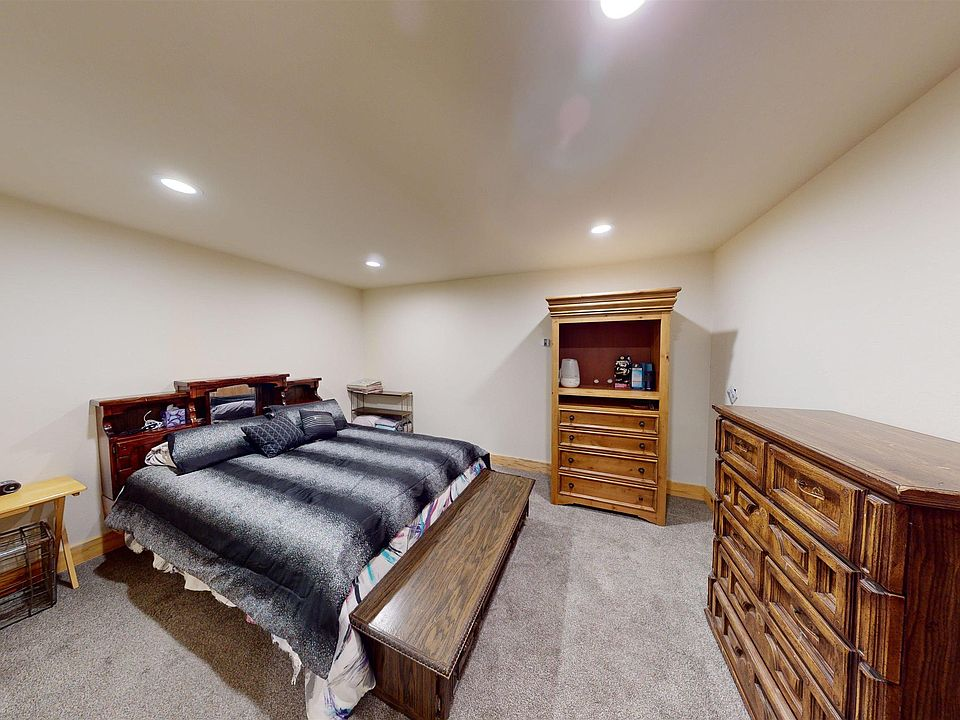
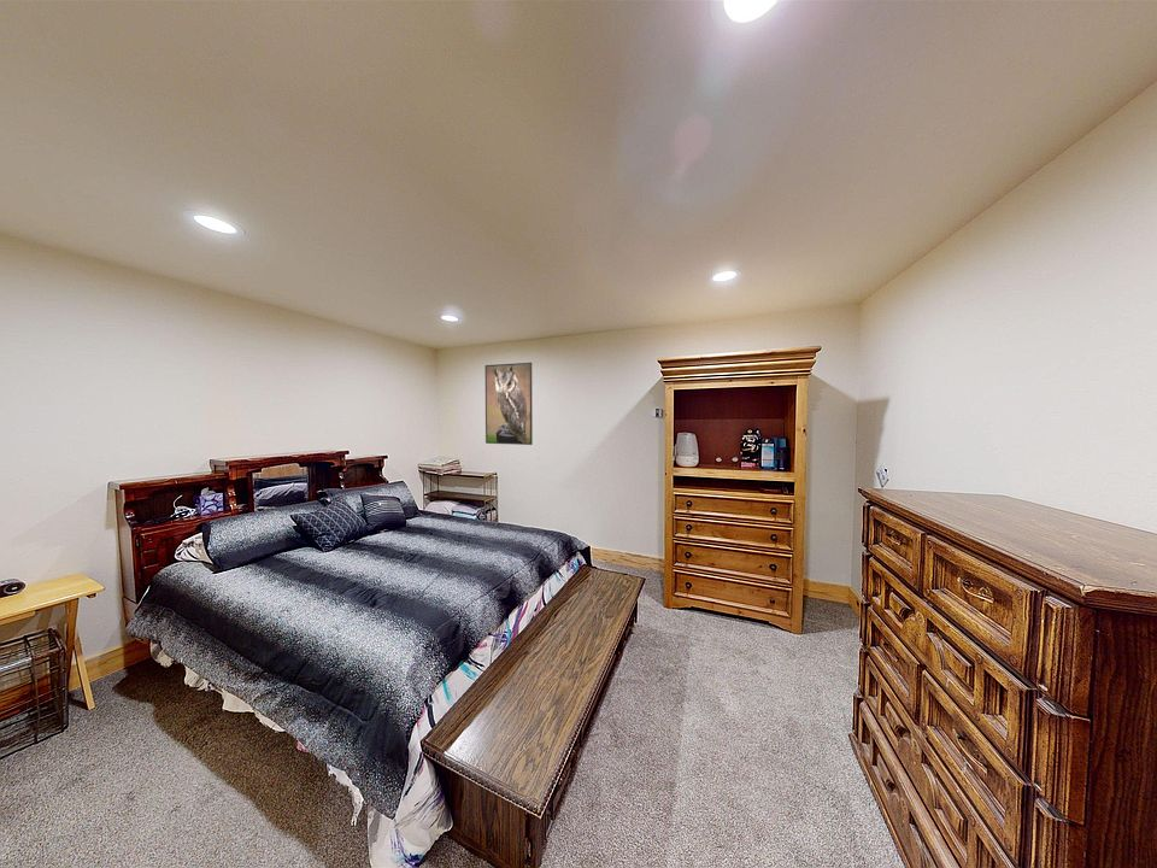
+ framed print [484,362,534,446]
